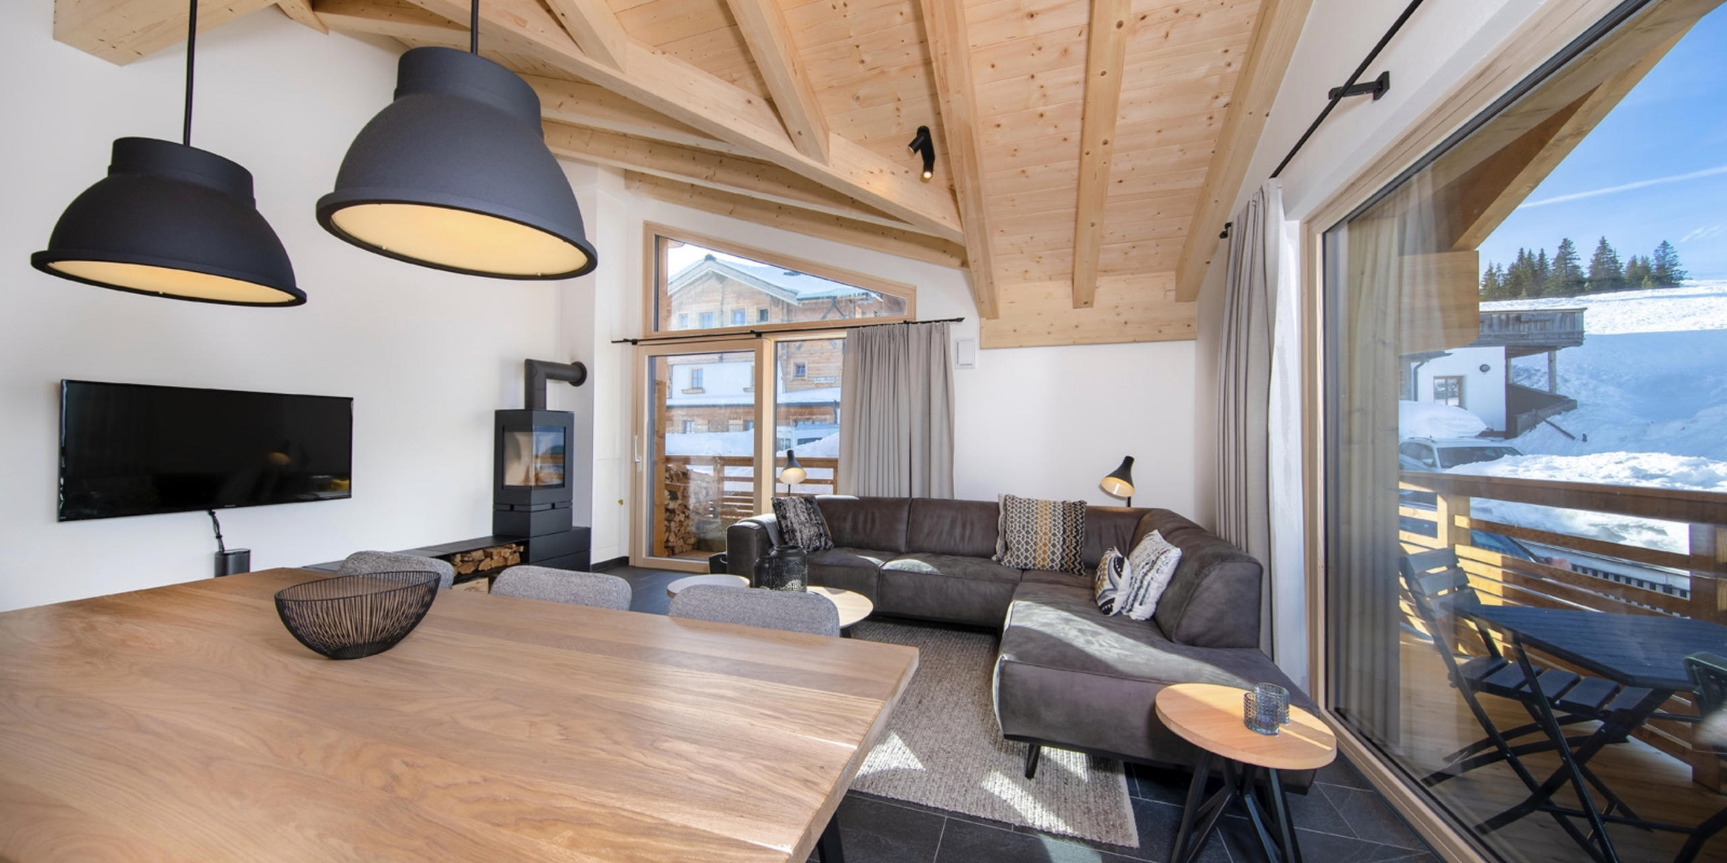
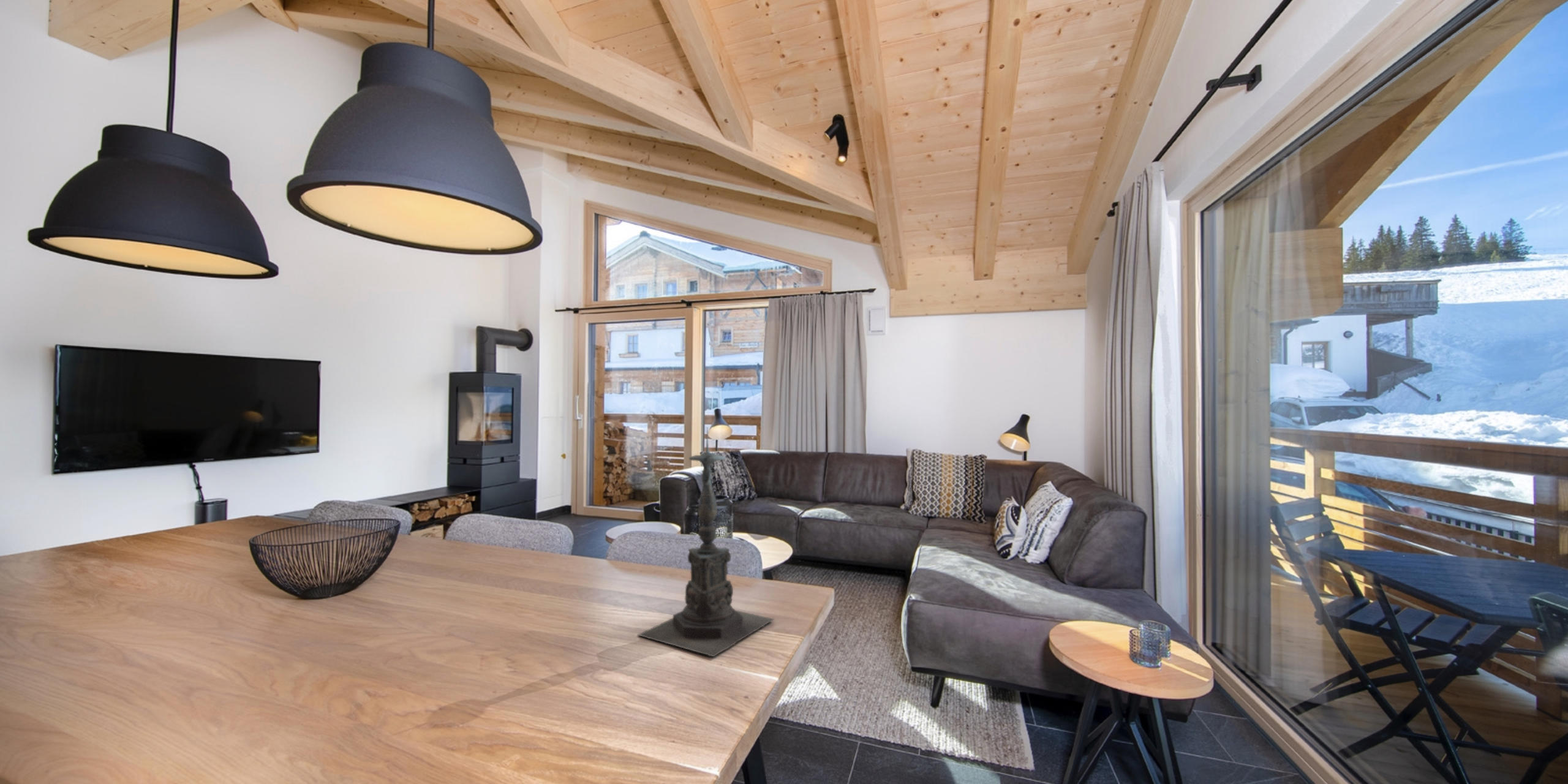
+ candle holder [637,426,775,658]
